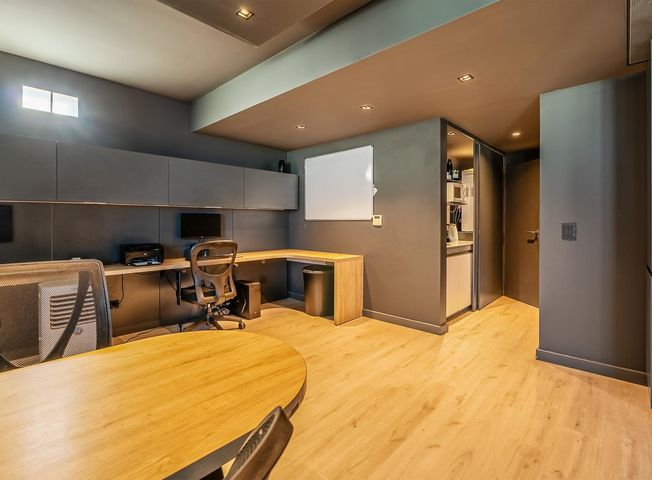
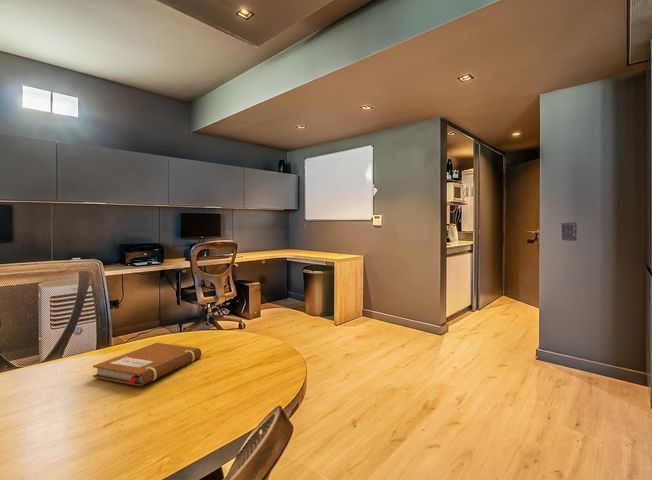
+ notebook [92,342,202,387]
